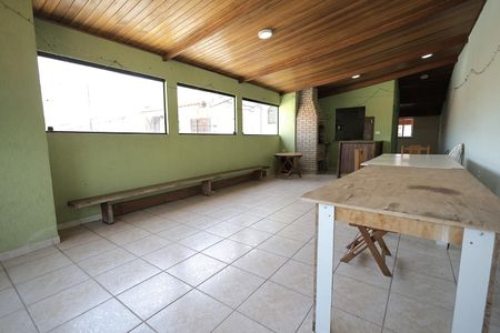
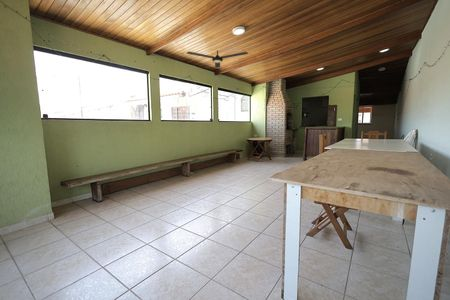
+ ceiling fan [186,49,249,69]
